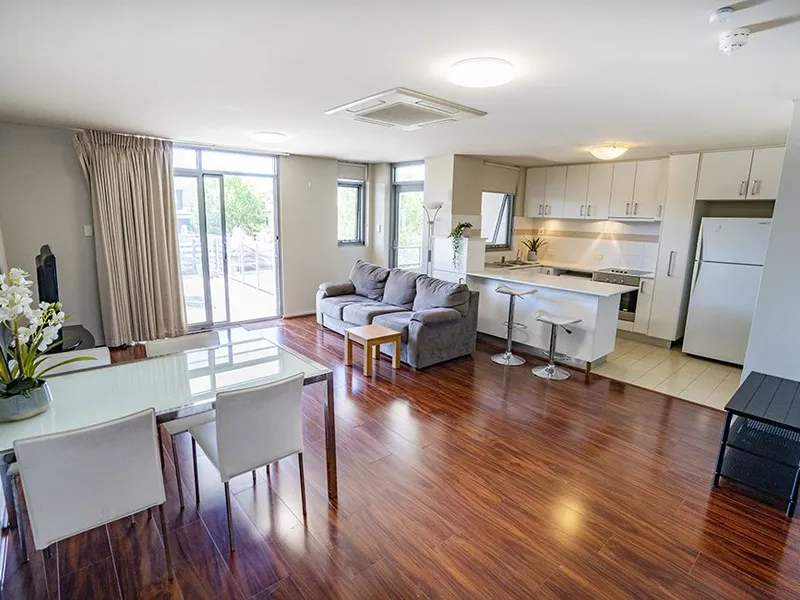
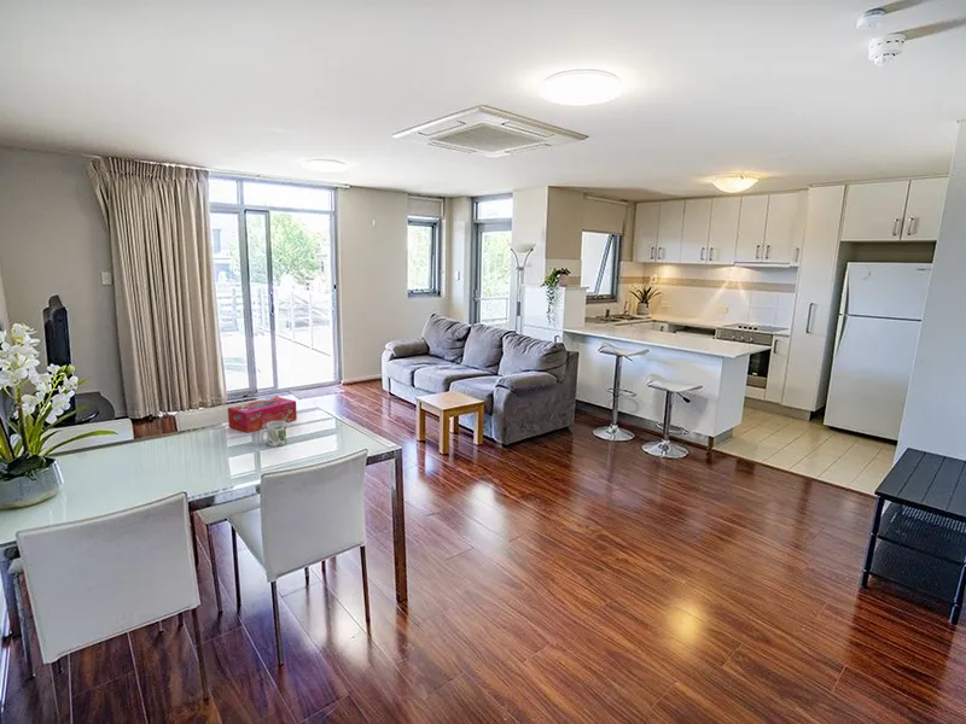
+ mug [260,421,287,448]
+ tissue box [227,396,298,434]
